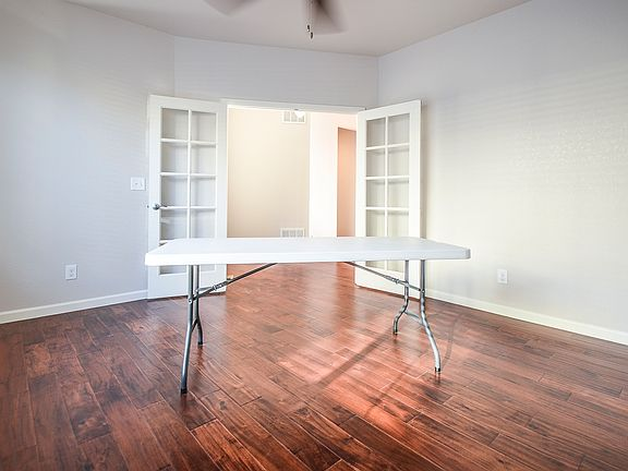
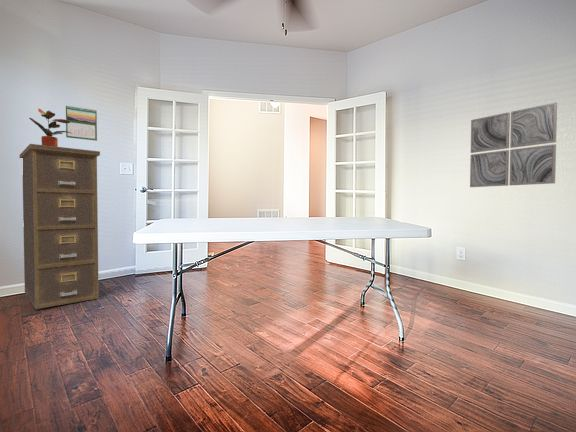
+ potted plant [28,107,71,147]
+ calendar [65,104,98,142]
+ filing cabinet [19,143,101,310]
+ wall art [469,102,558,188]
